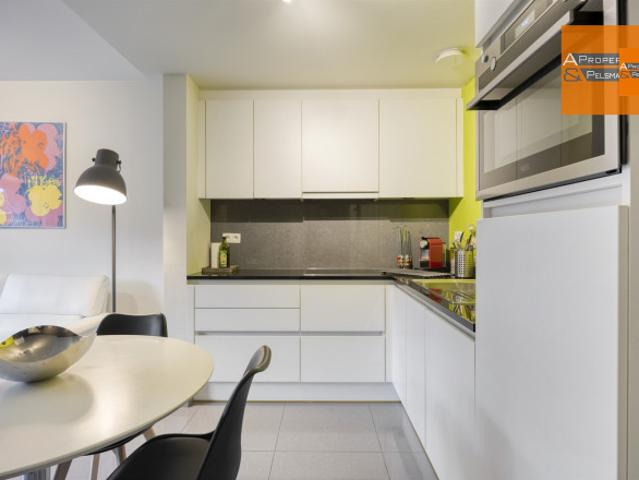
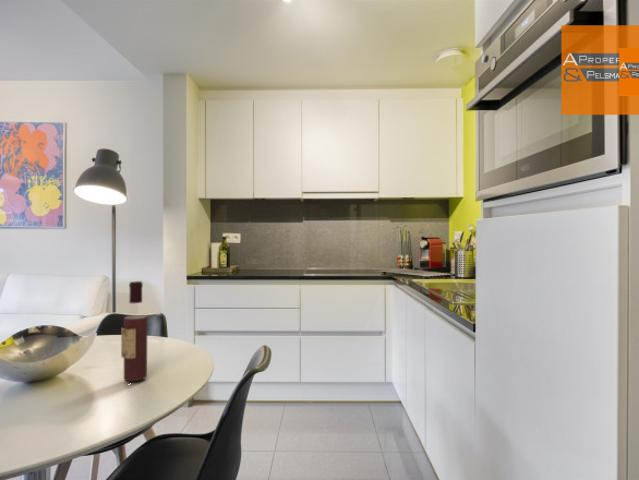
+ wine bottle [120,280,149,382]
